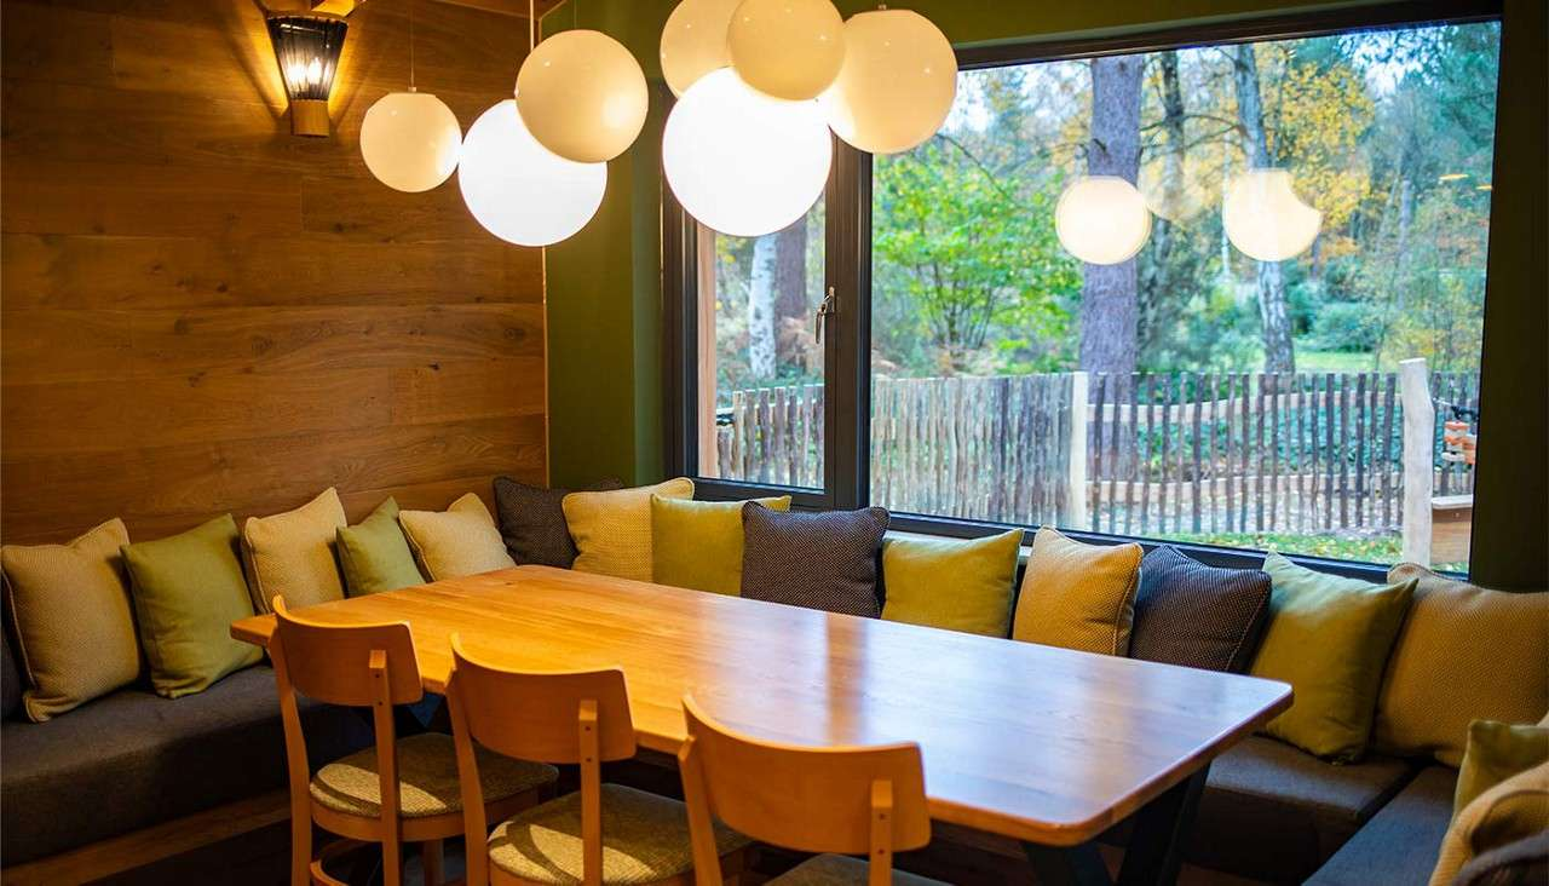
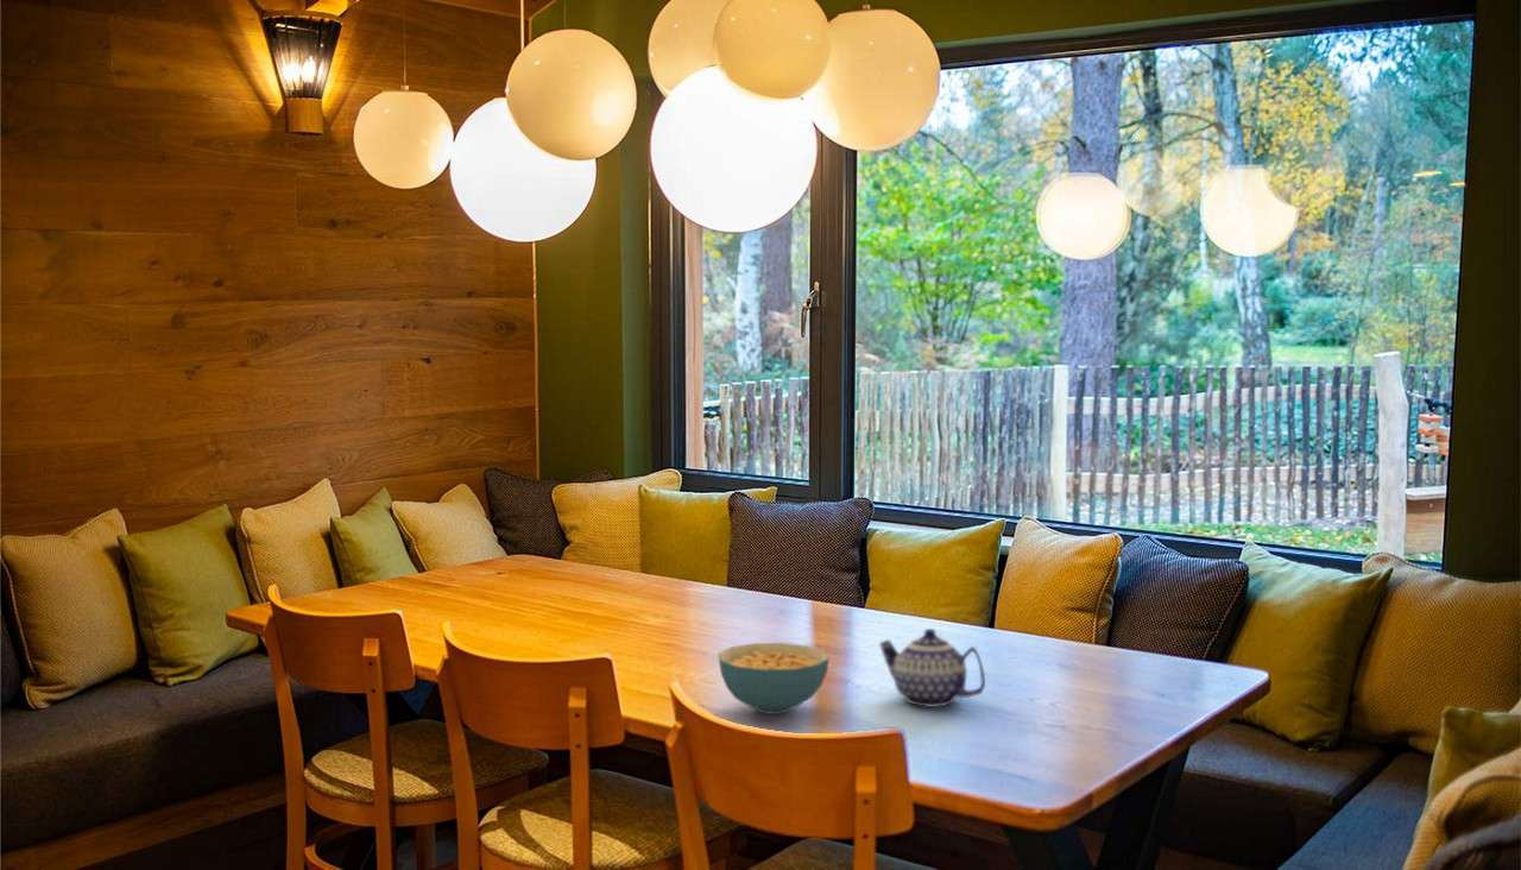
+ teapot [878,628,986,708]
+ cereal bowl [717,642,831,715]
